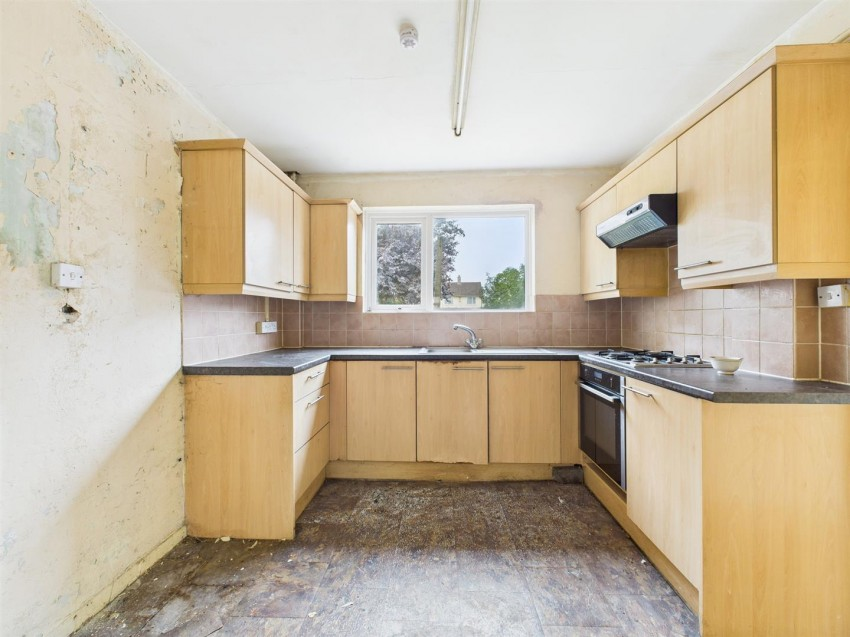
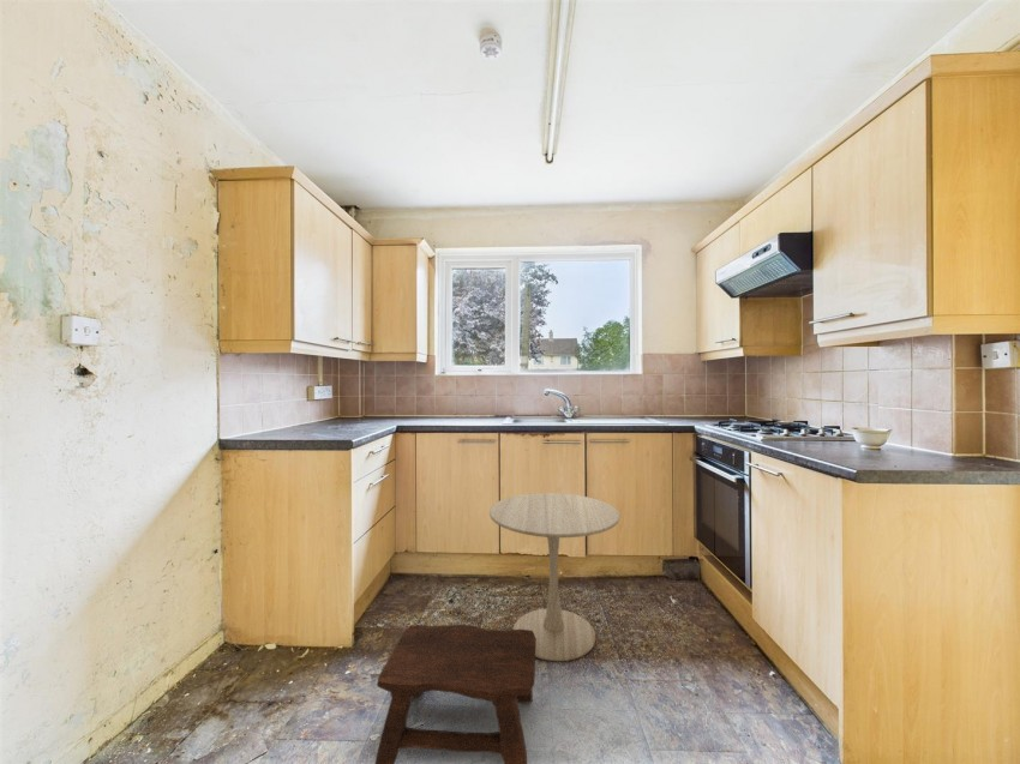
+ side table [488,492,622,662]
+ stool [374,624,536,764]
